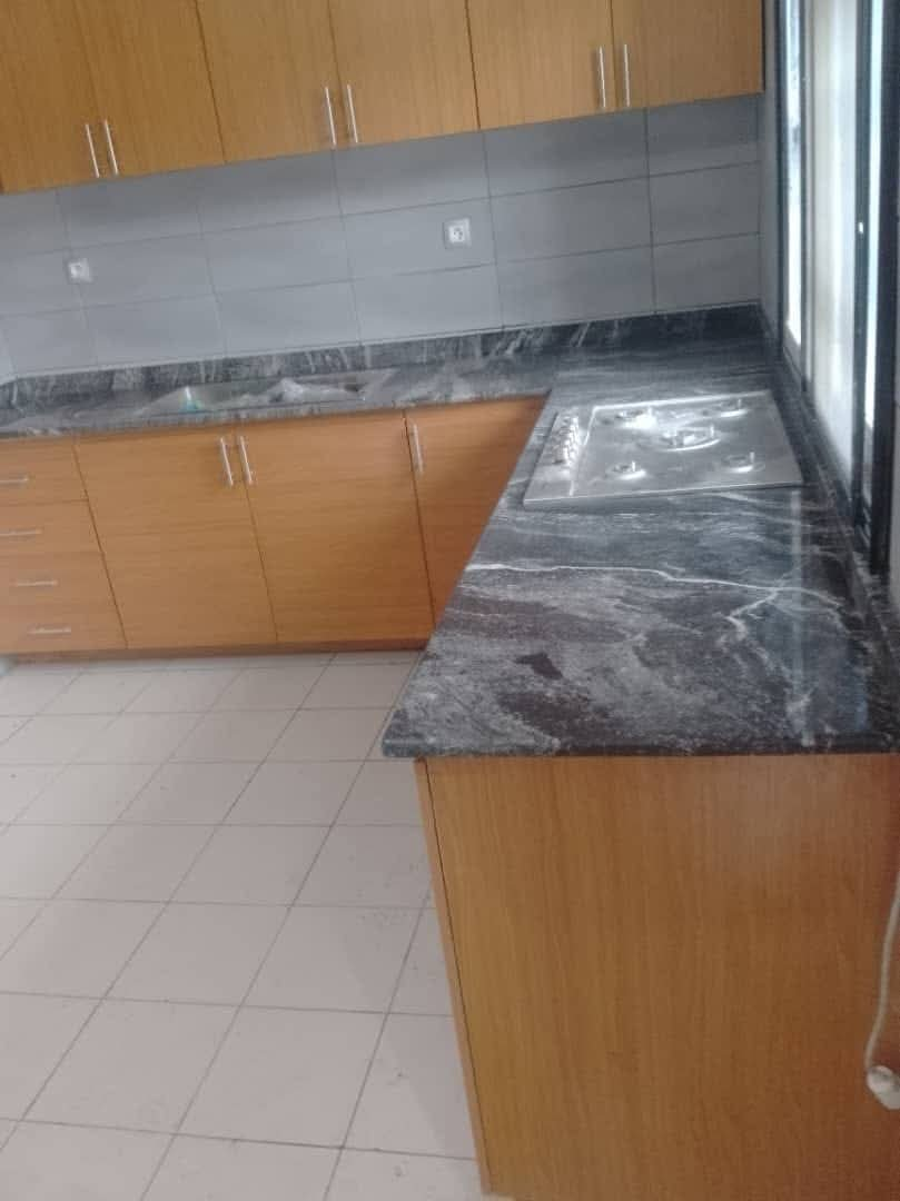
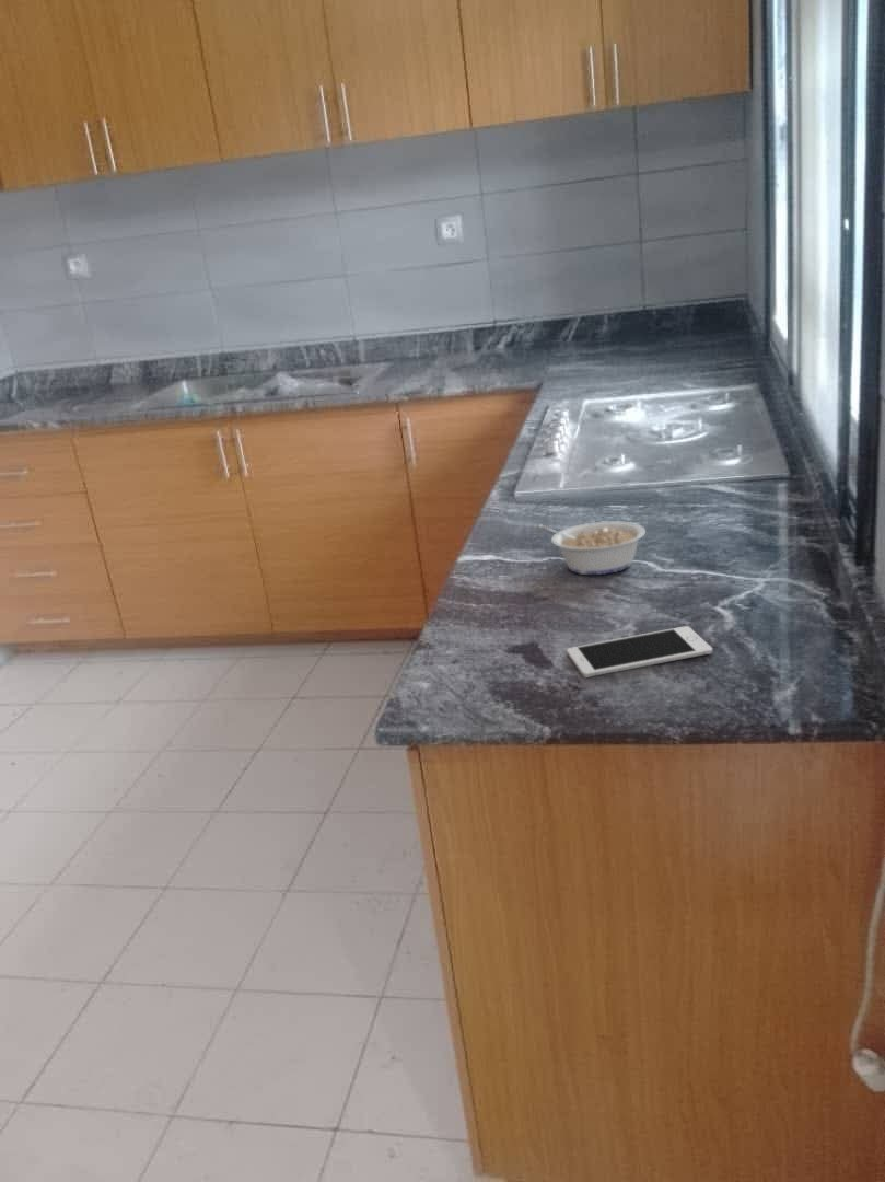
+ legume [536,520,647,576]
+ cell phone [566,625,713,679]
